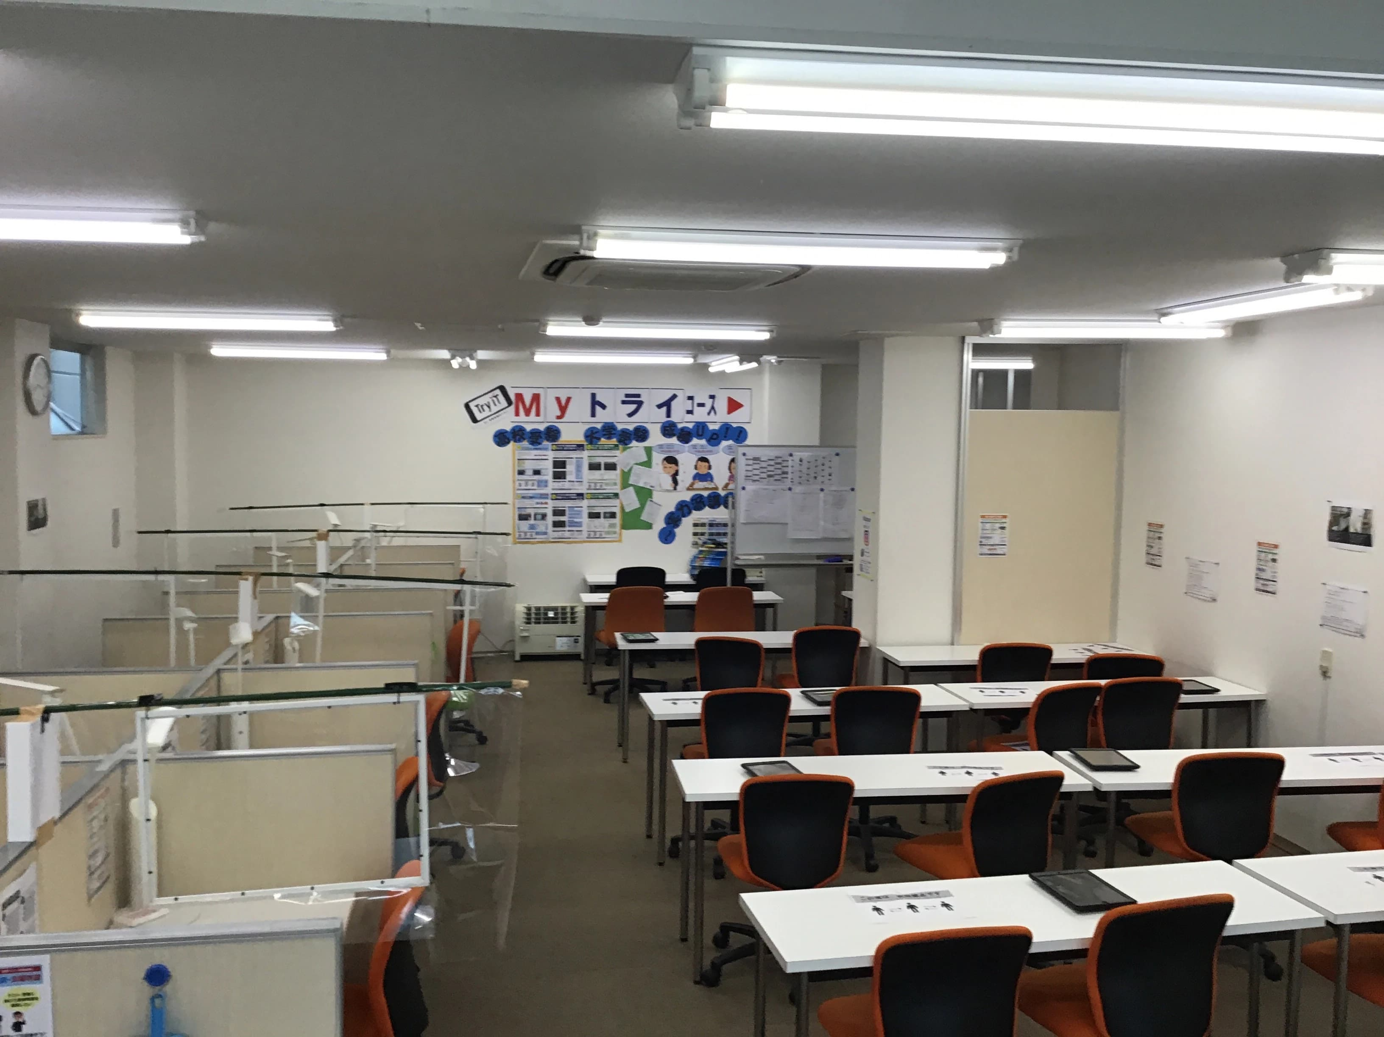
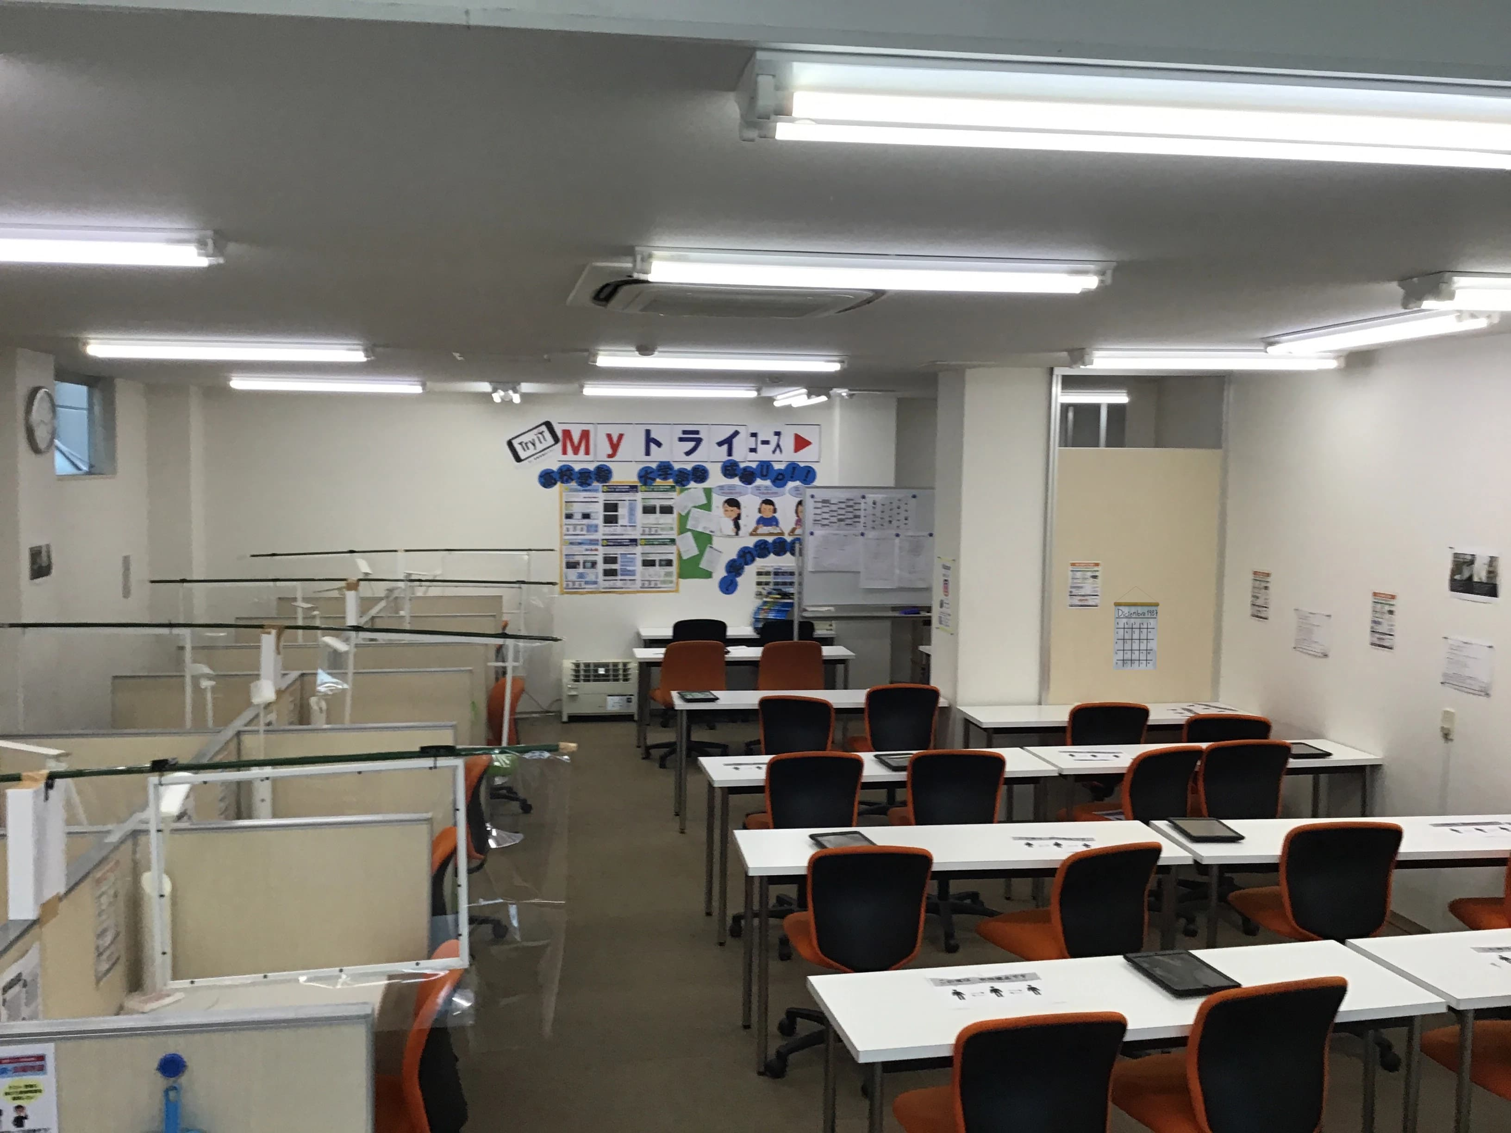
+ calendar [1112,586,1160,670]
